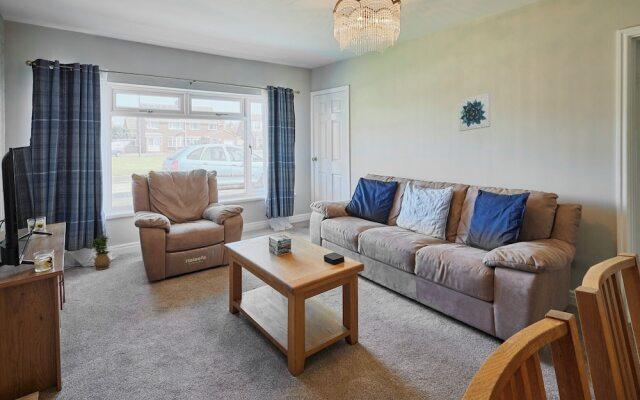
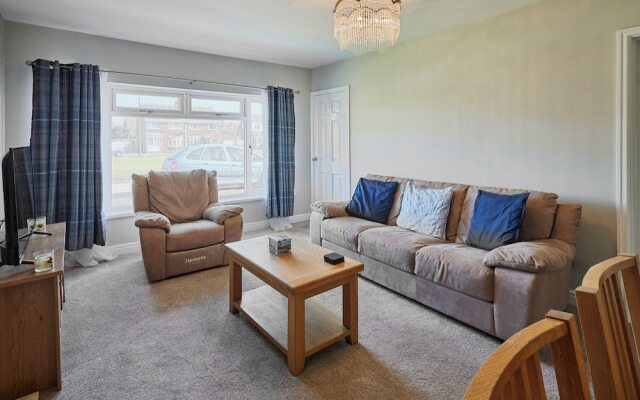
- potted plant [90,234,111,271]
- wall art [458,92,492,132]
